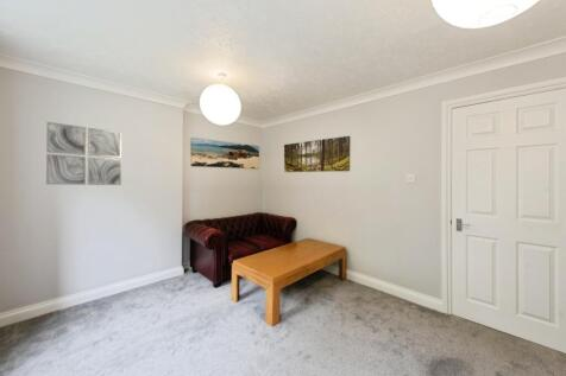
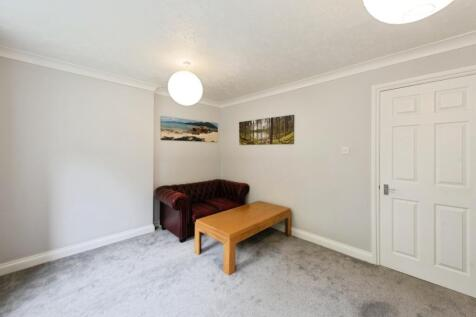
- wall art [45,121,122,186]
